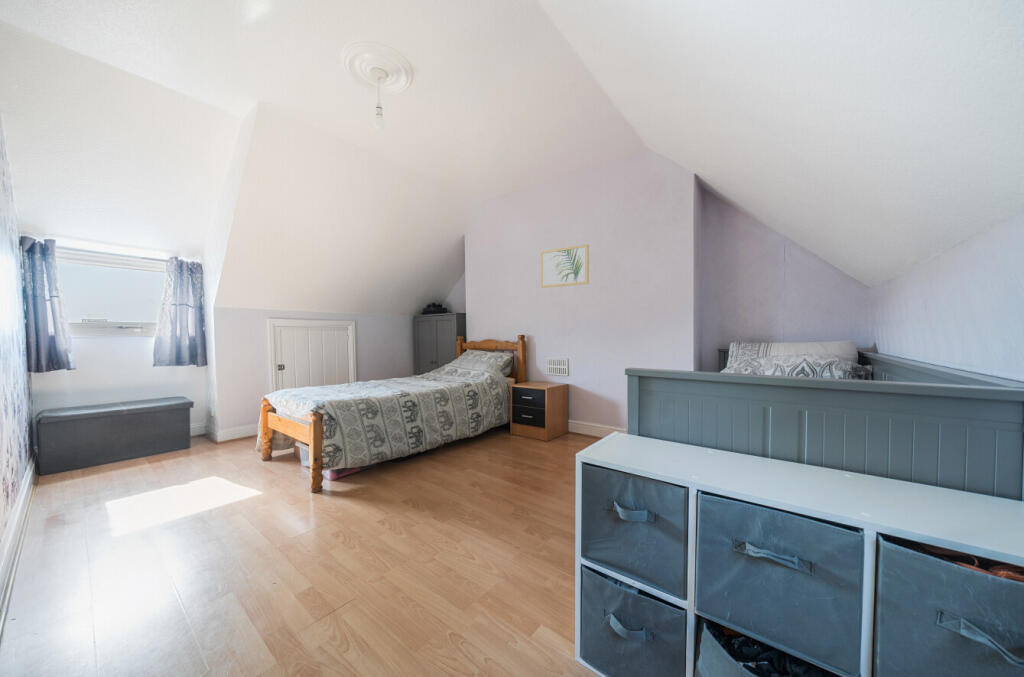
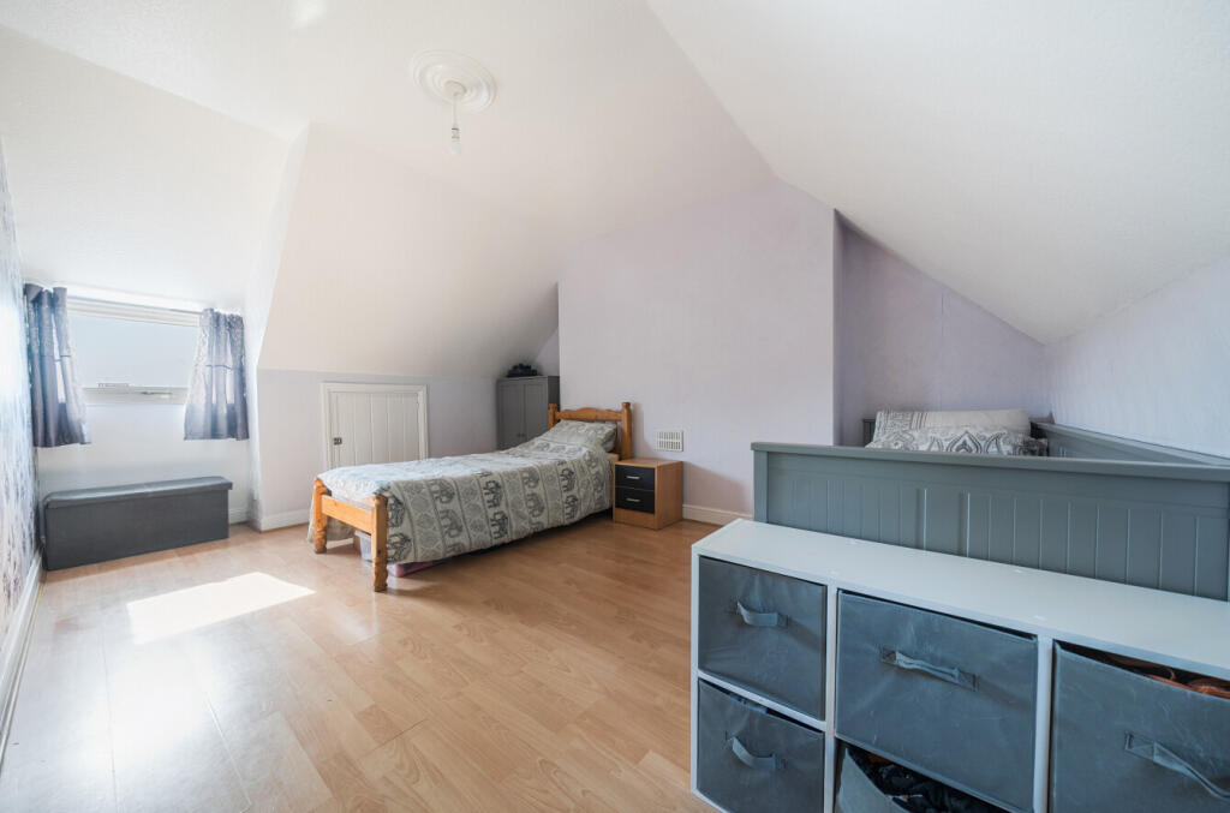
- wall art [540,243,590,289]
